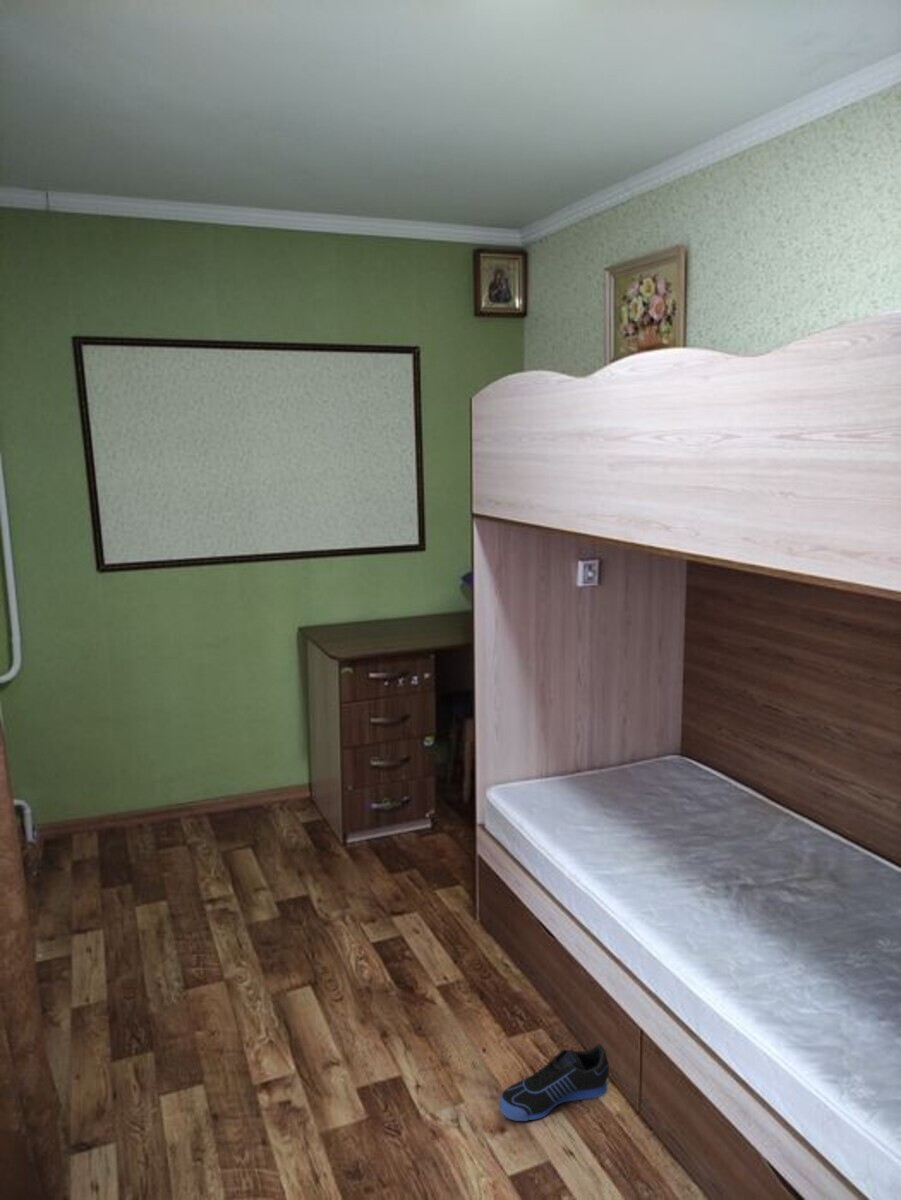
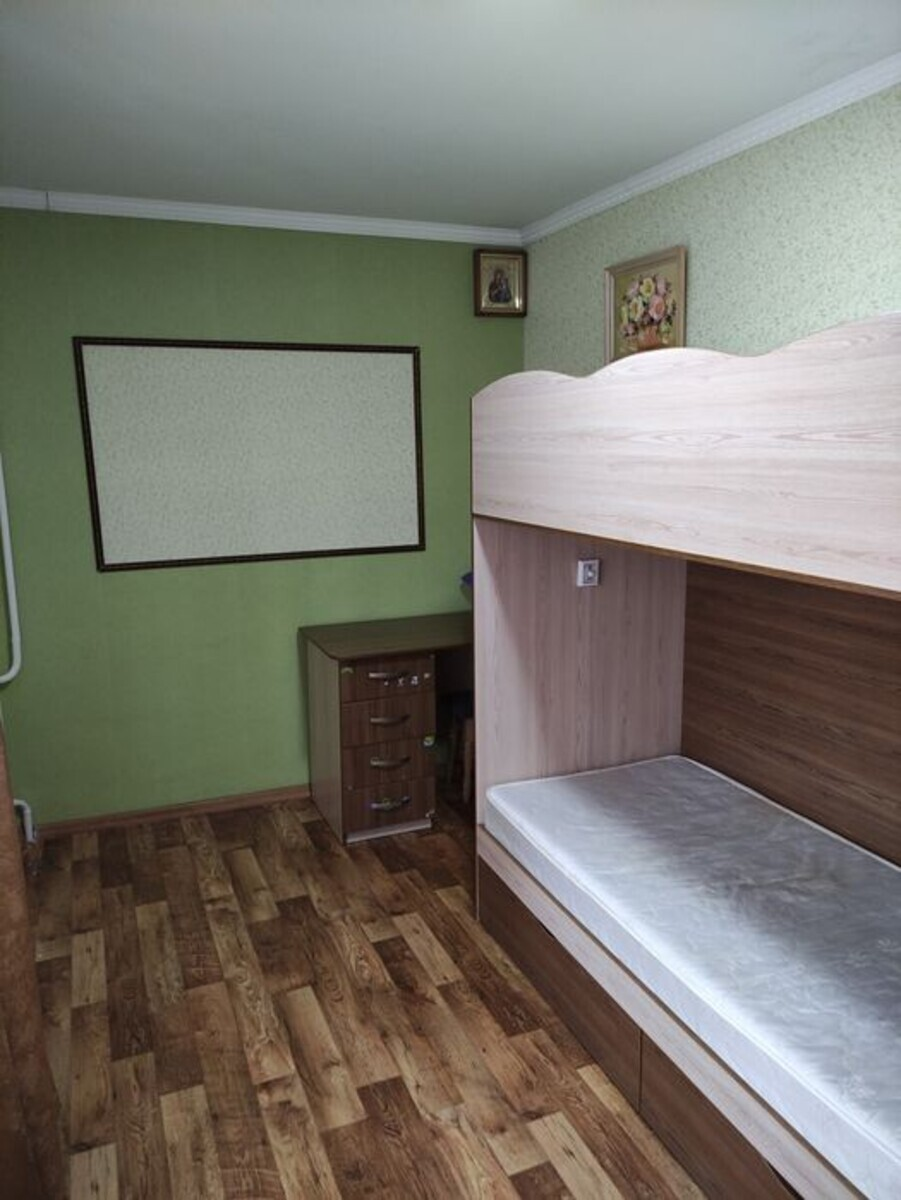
- sneaker [498,1043,610,1122]
